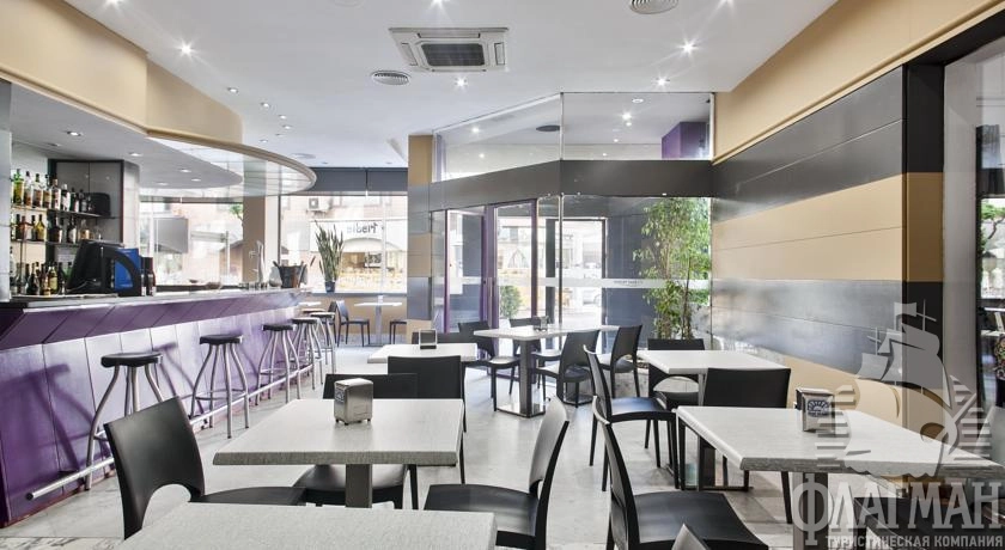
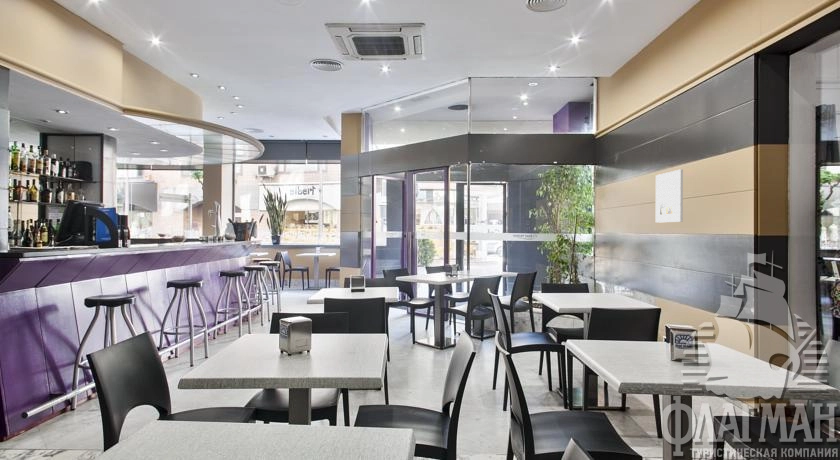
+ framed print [655,168,684,224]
